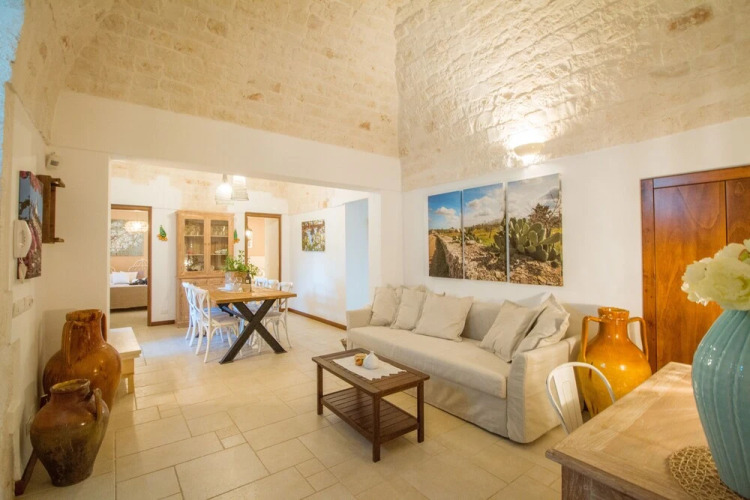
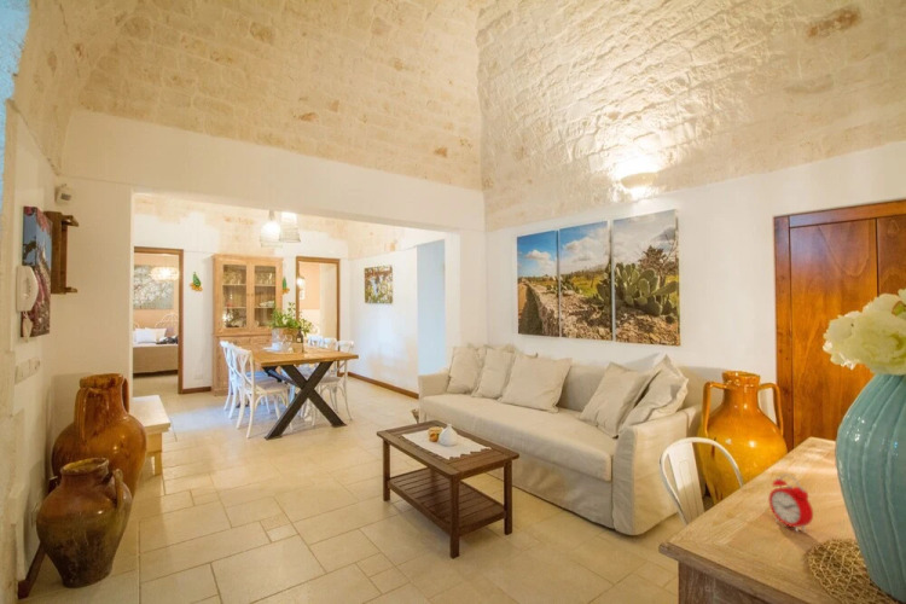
+ alarm clock [767,474,814,534]
